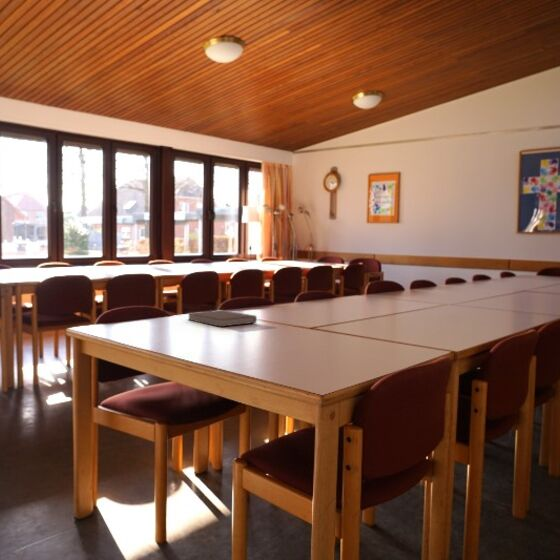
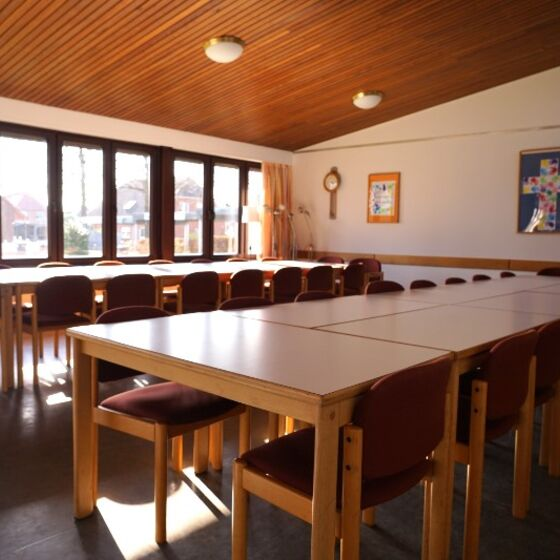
- notebook [186,309,258,328]
